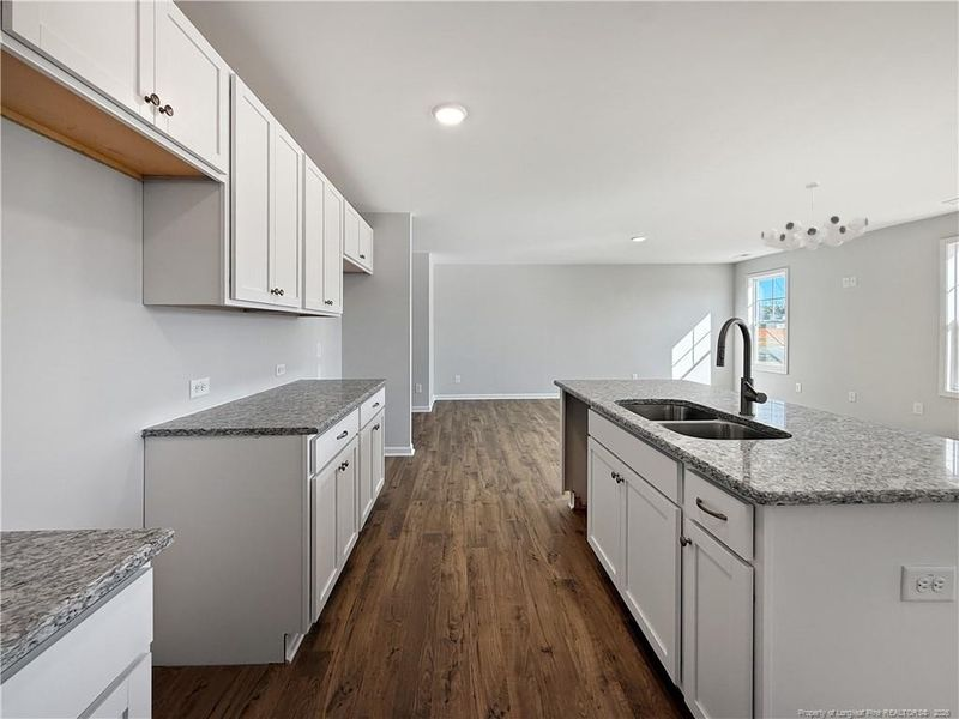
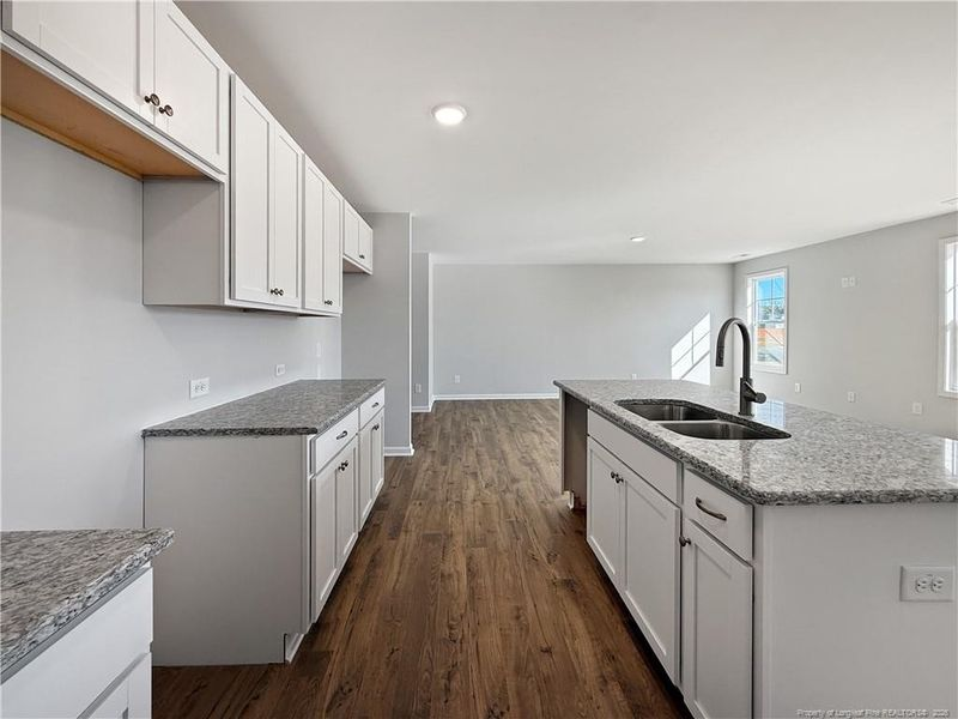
- chandelier [760,181,869,253]
